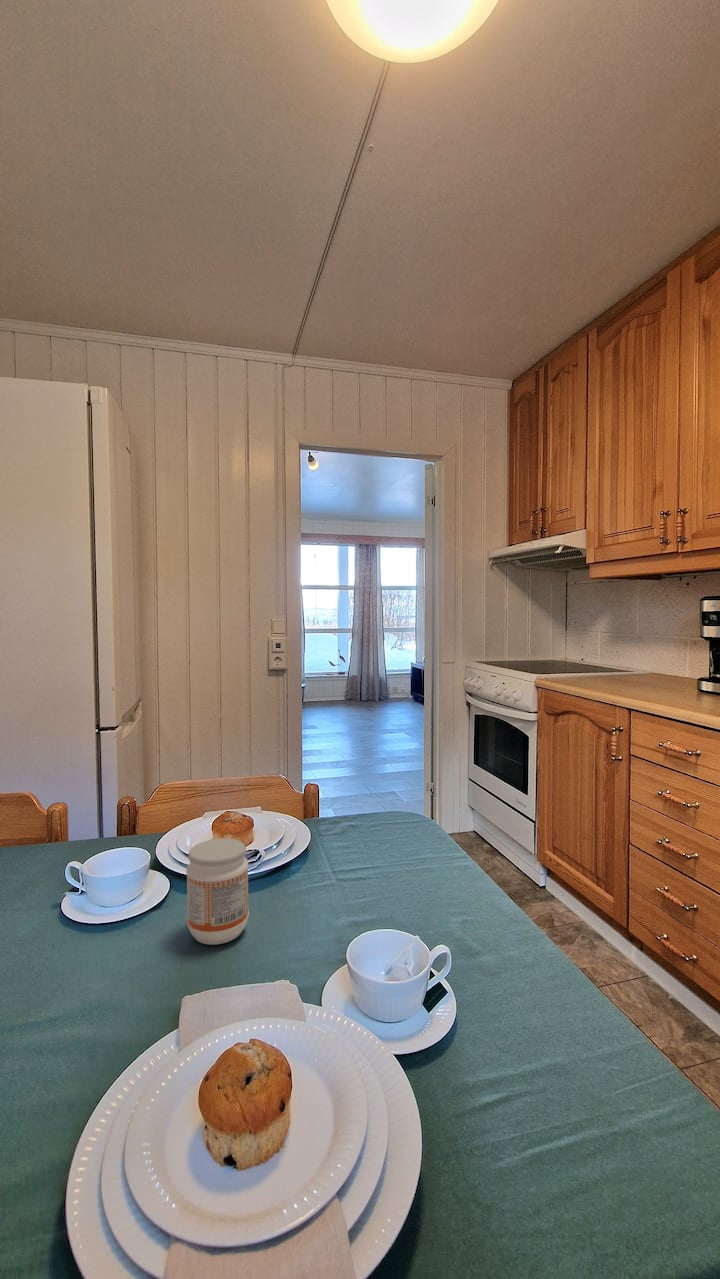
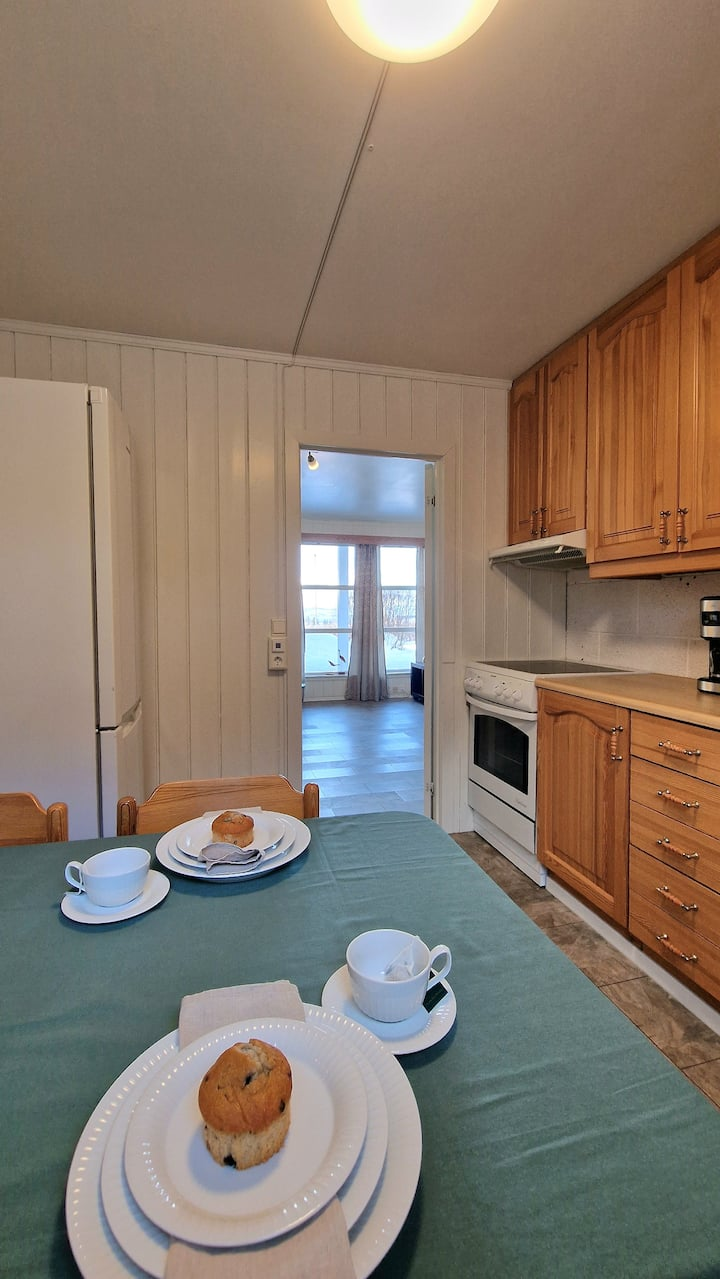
- jam [185,838,250,946]
